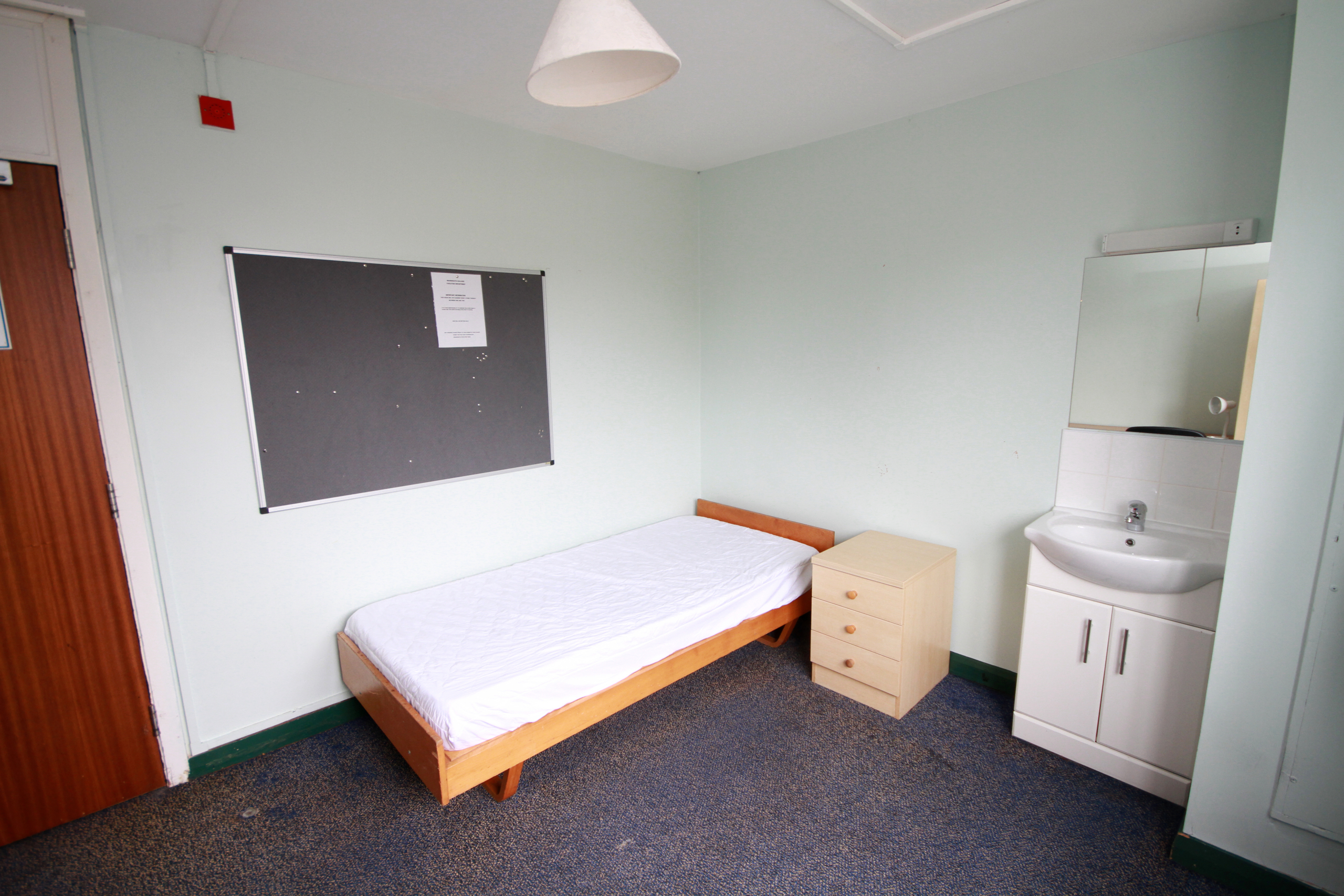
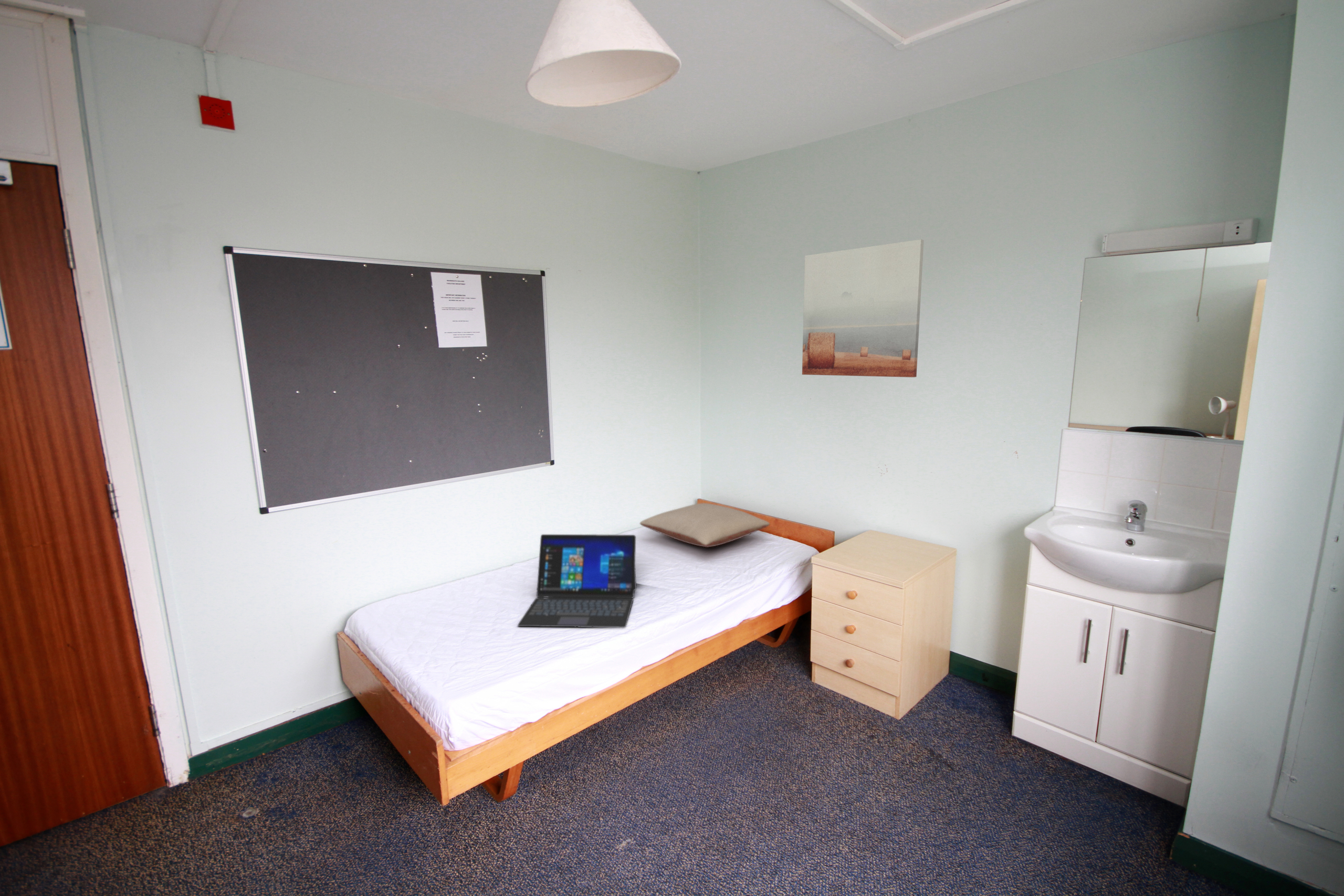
+ laptop [517,534,637,628]
+ wall art [802,239,924,378]
+ pillow [639,502,770,547]
